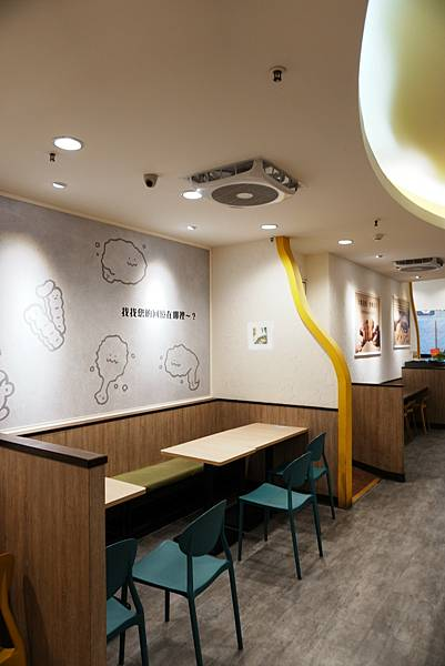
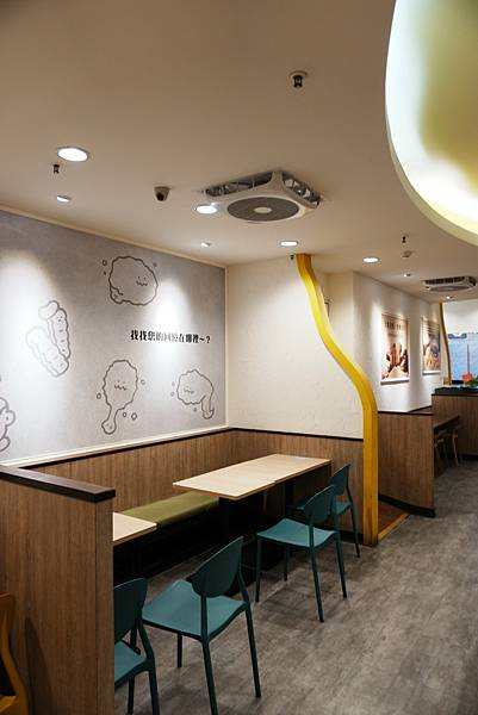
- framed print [247,320,274,351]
